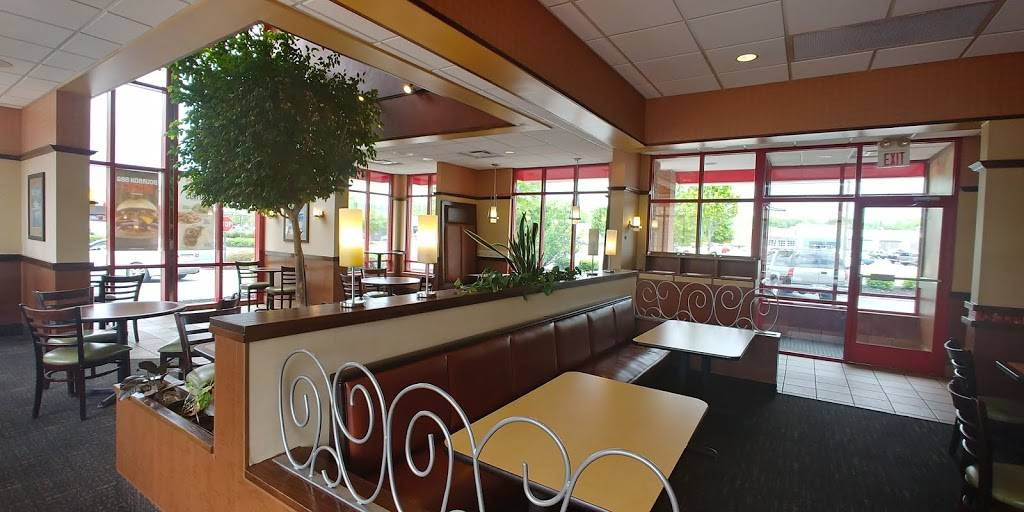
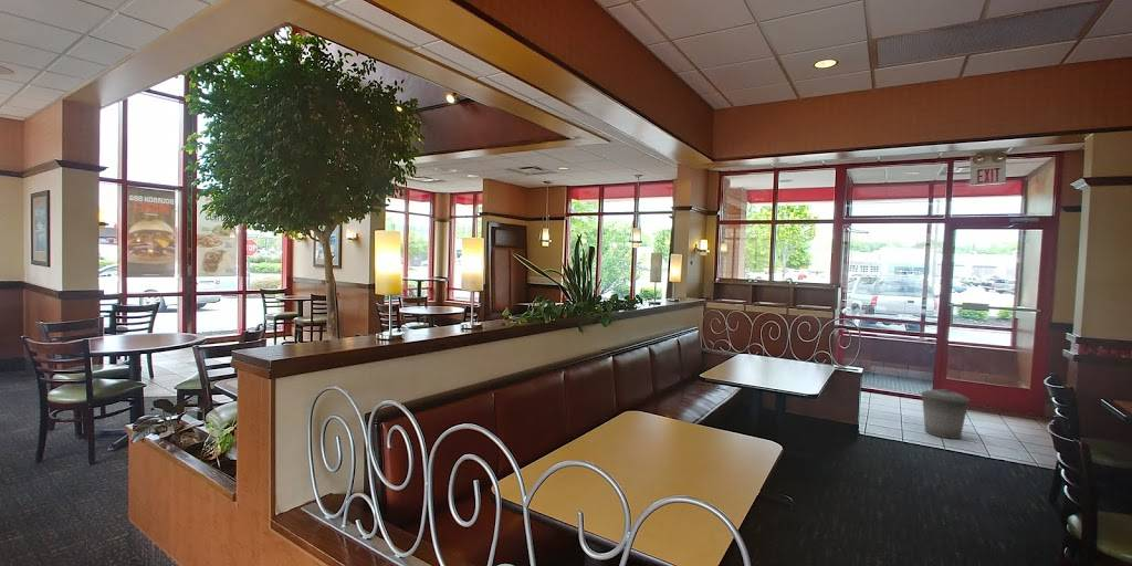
+ trash can [920,388,971,440]
